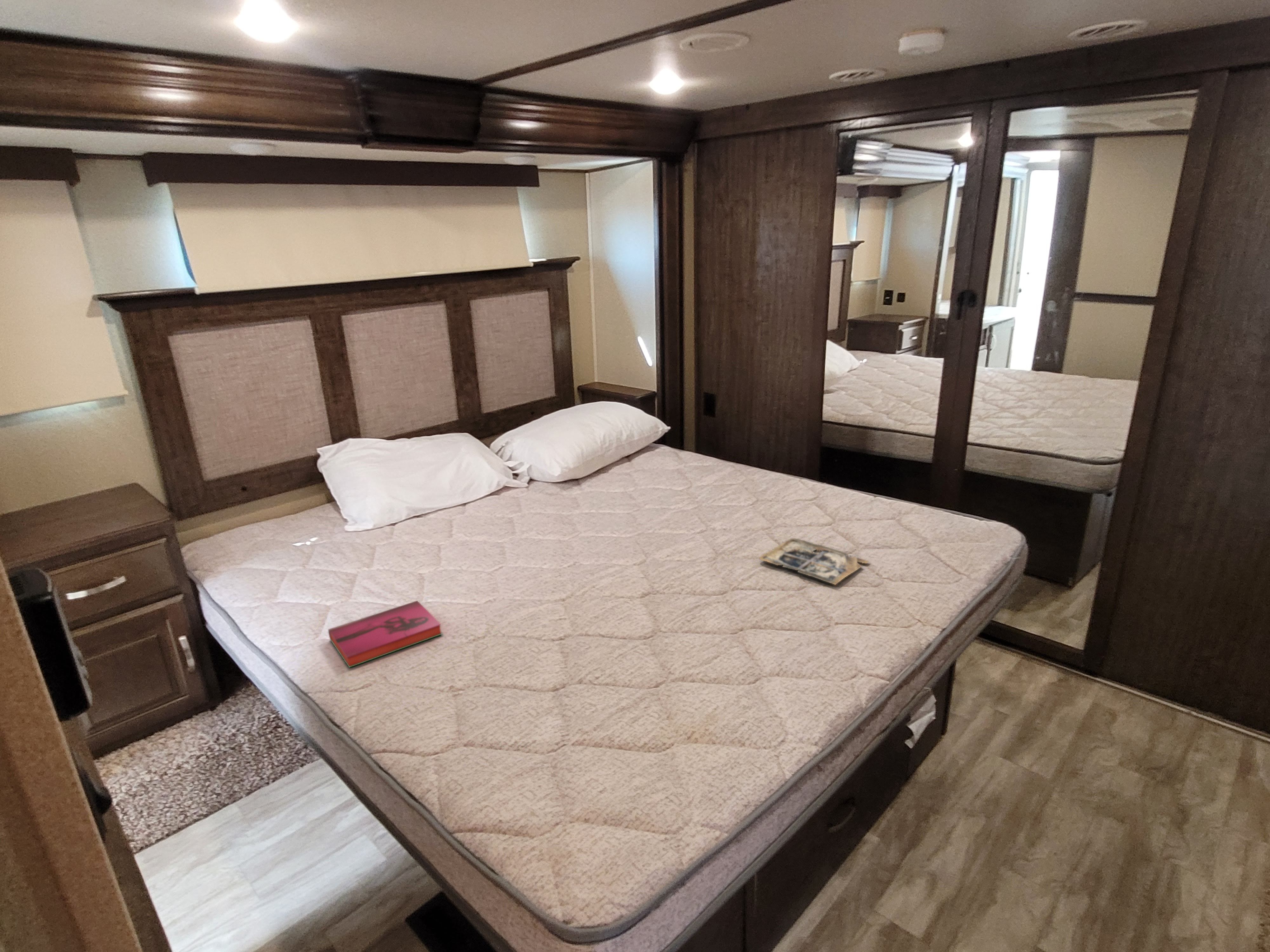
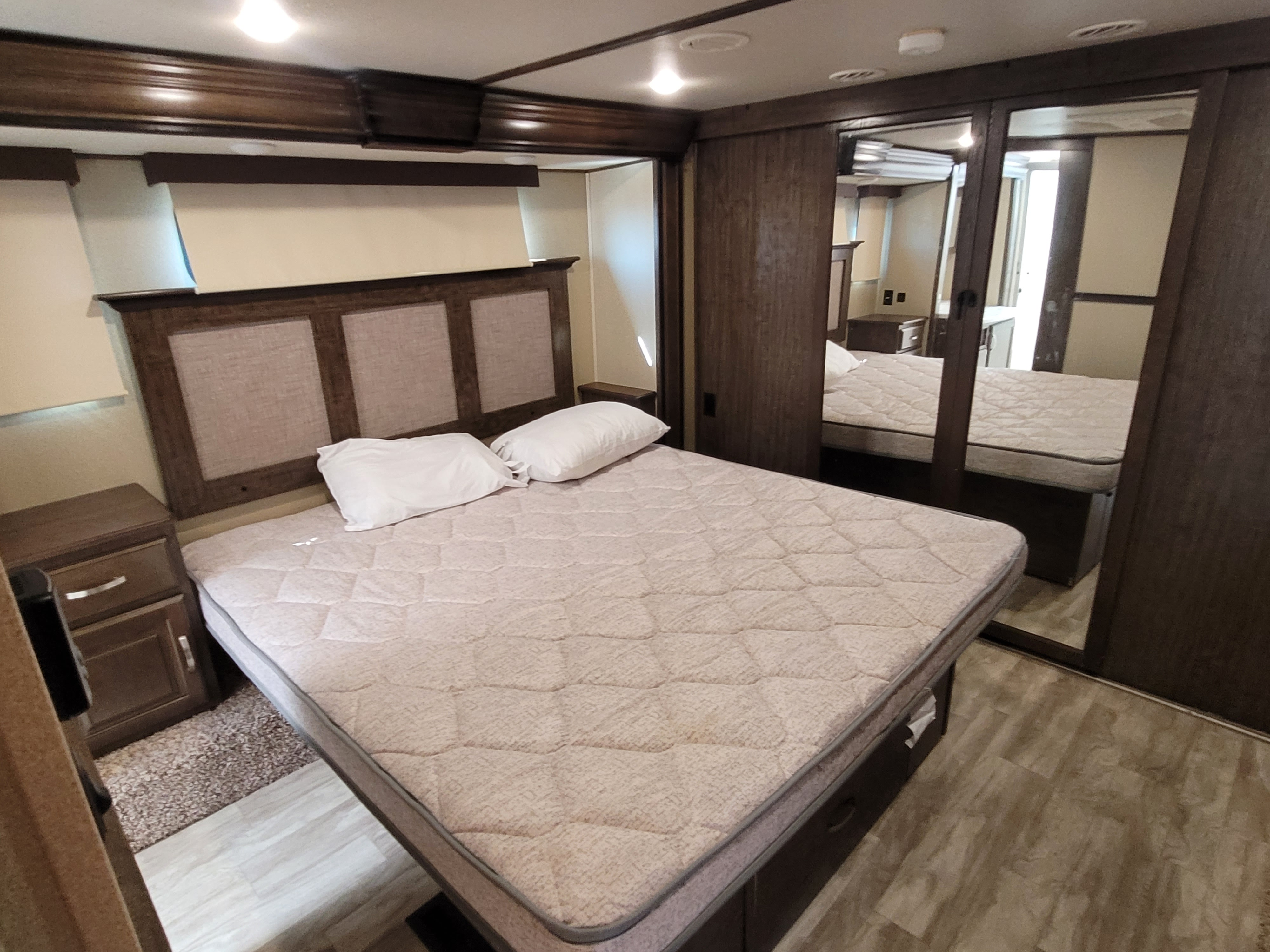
- hardback book [328,600,443,668]
- magazine [759,538,870,585]
